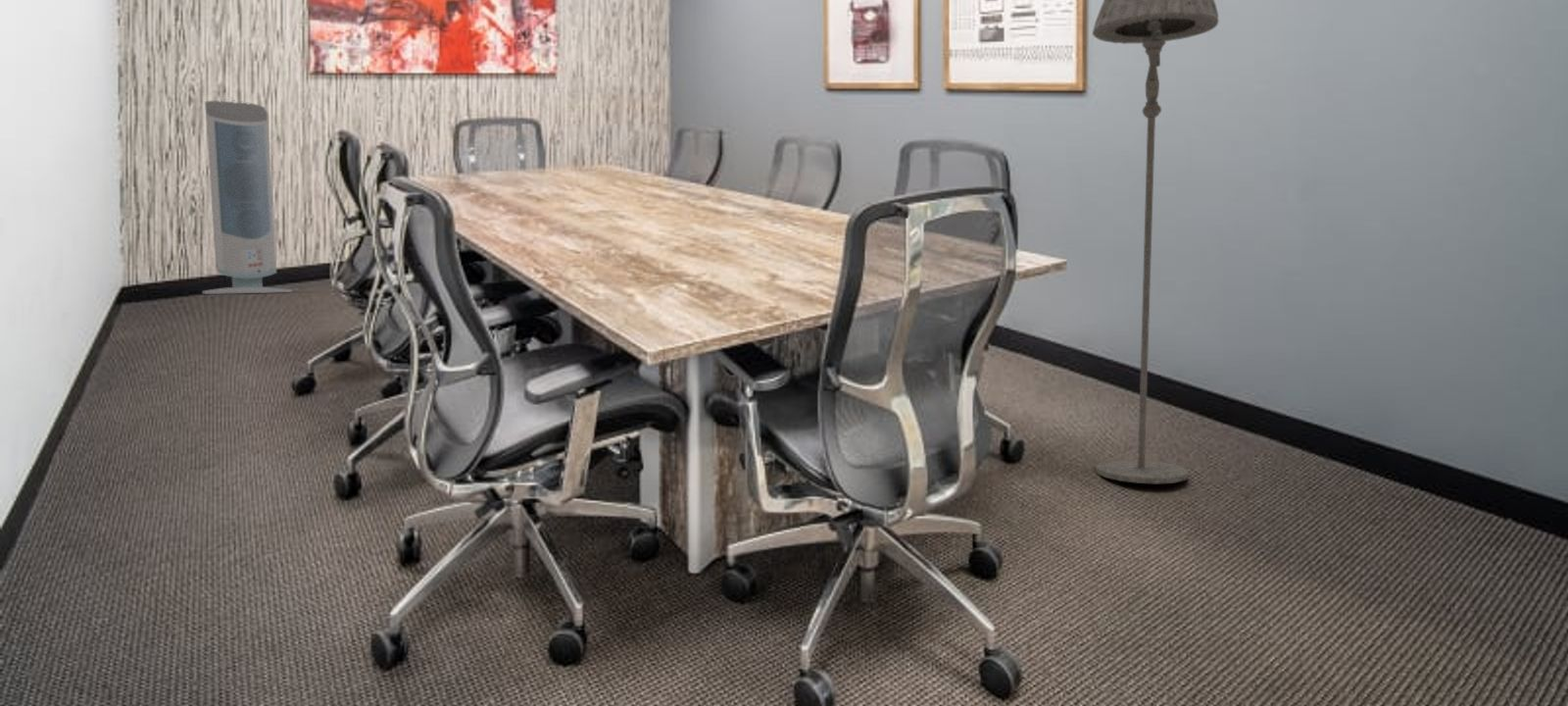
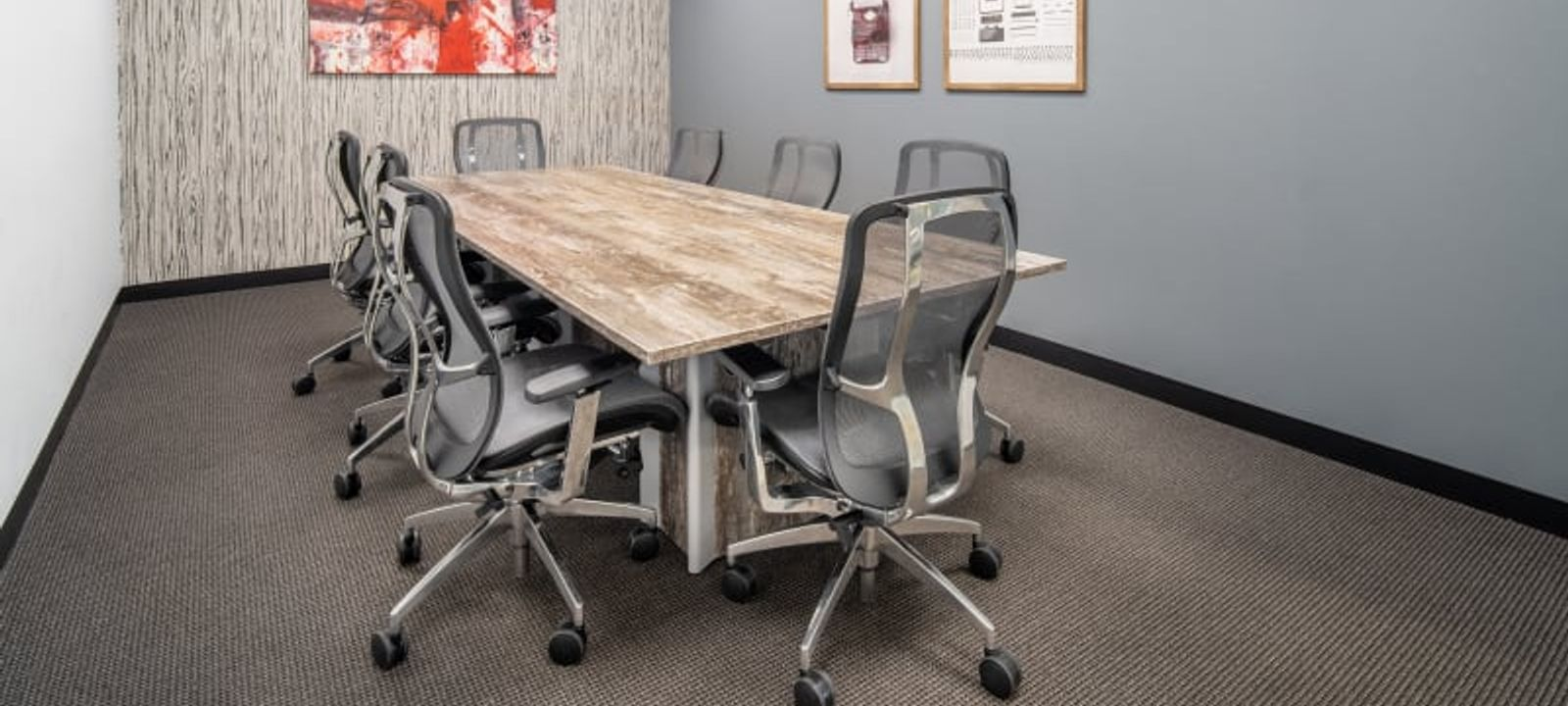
- air purifier [201,100,293,295]
- floor lamp [1092,0,1220,484]
